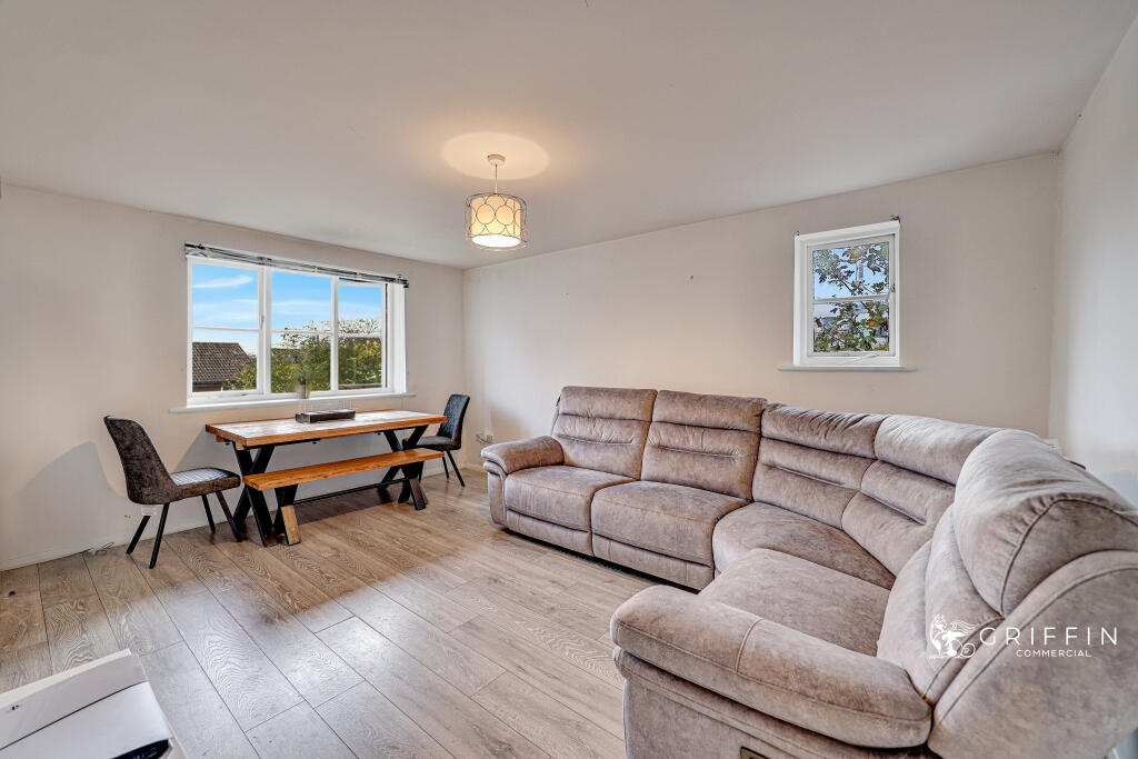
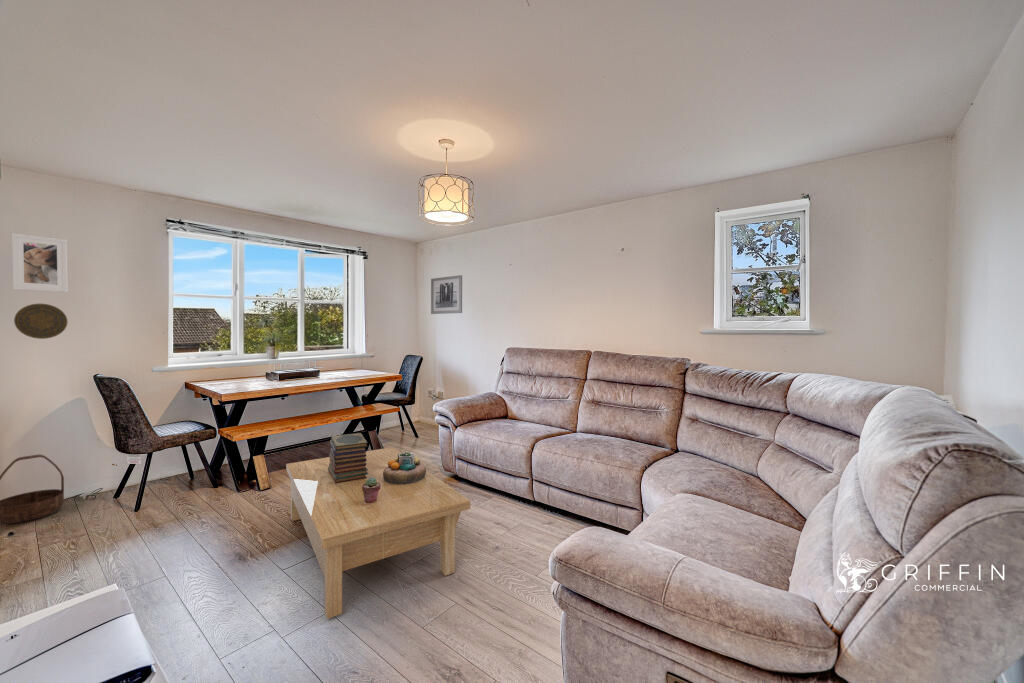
+ decorative bowl [383,450,427,484]
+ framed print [11,232,69,293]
+ coffee table [285,446,471,620]
+ wall art [430,274,463,315]
+ potted succulent [362,477,381,503]
+ basket [0,454,65,525]
+ decorative plate [13,303,69,340]
+ book stack [328,432,369,483]
